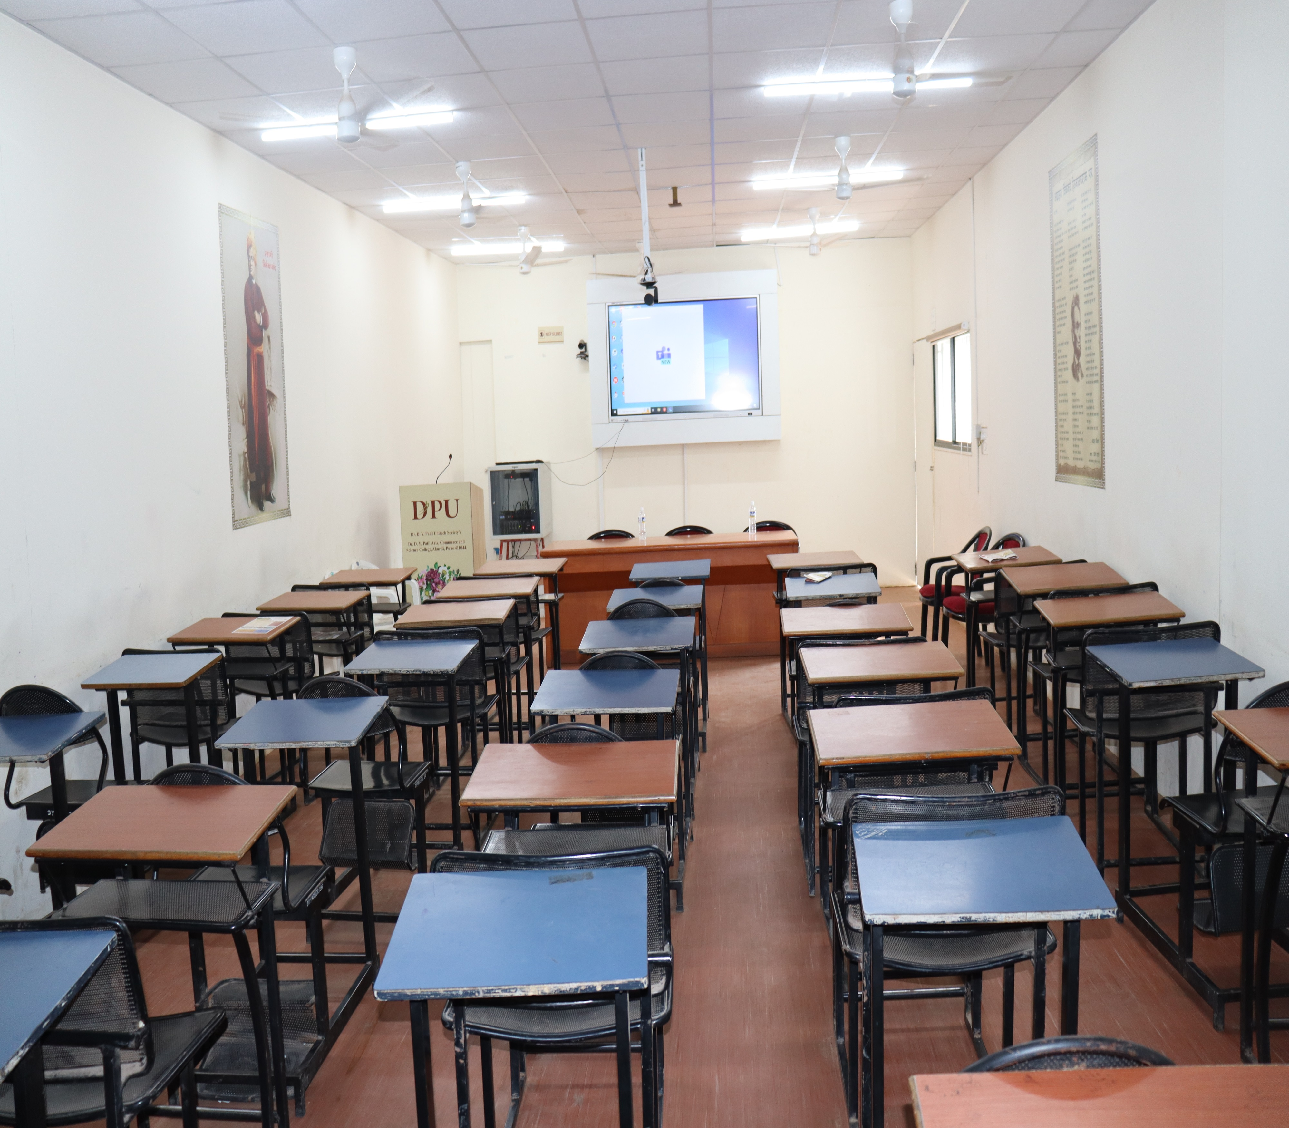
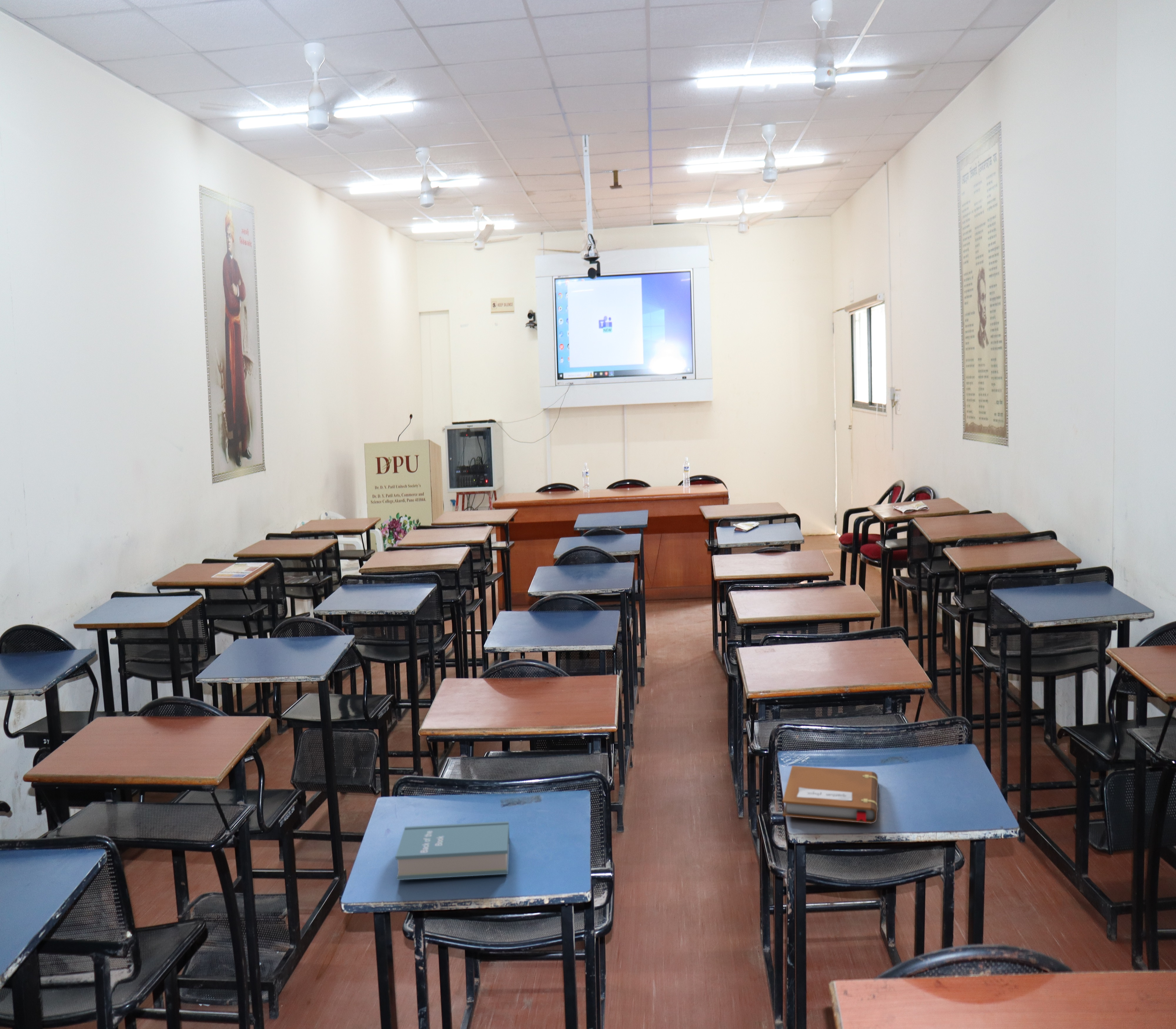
+ book [395,821,510,881]
+ notebook [782,765,878,824]
